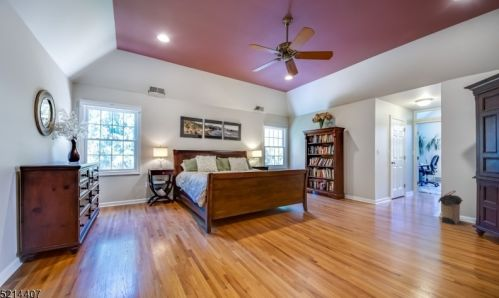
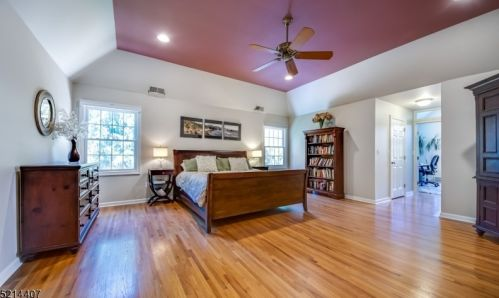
- laundry hamper [437,190,464,226]
